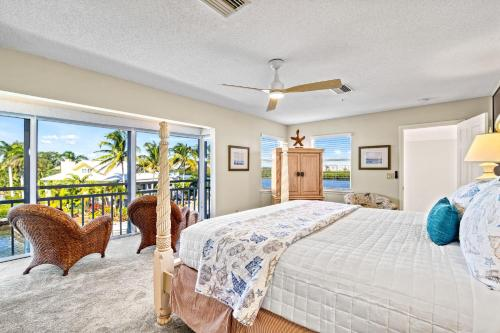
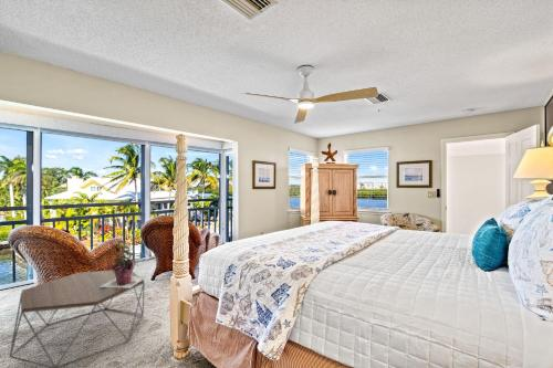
+ potted flower [100,240,147,288]
+ coffee table [8,269,146,368]
